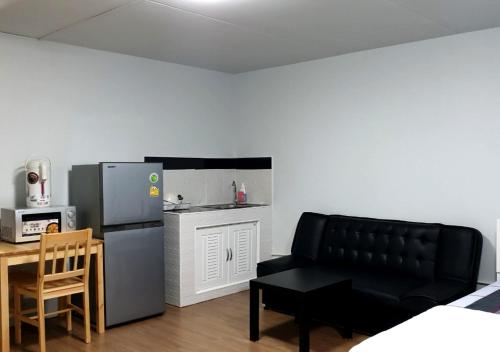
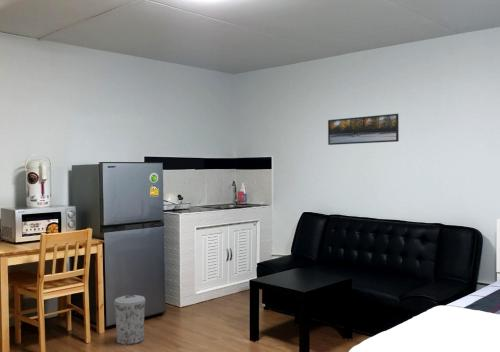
+ trash can [113,294,146,346]
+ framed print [327,113,400,146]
